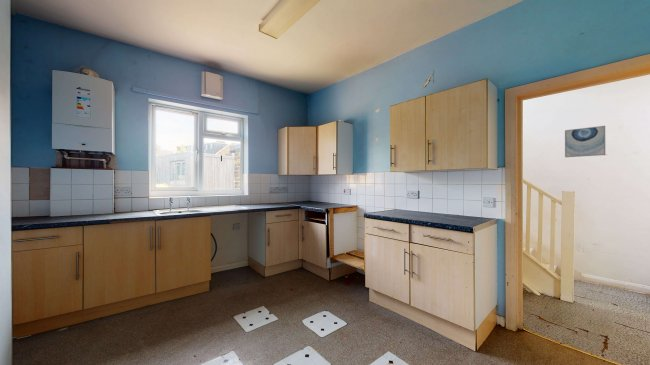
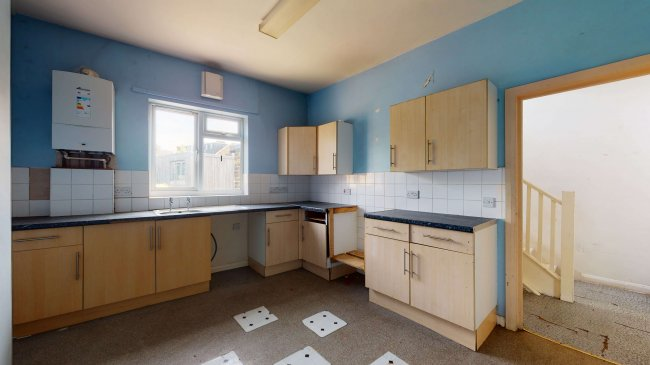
- wall art [564,125,606,158]
